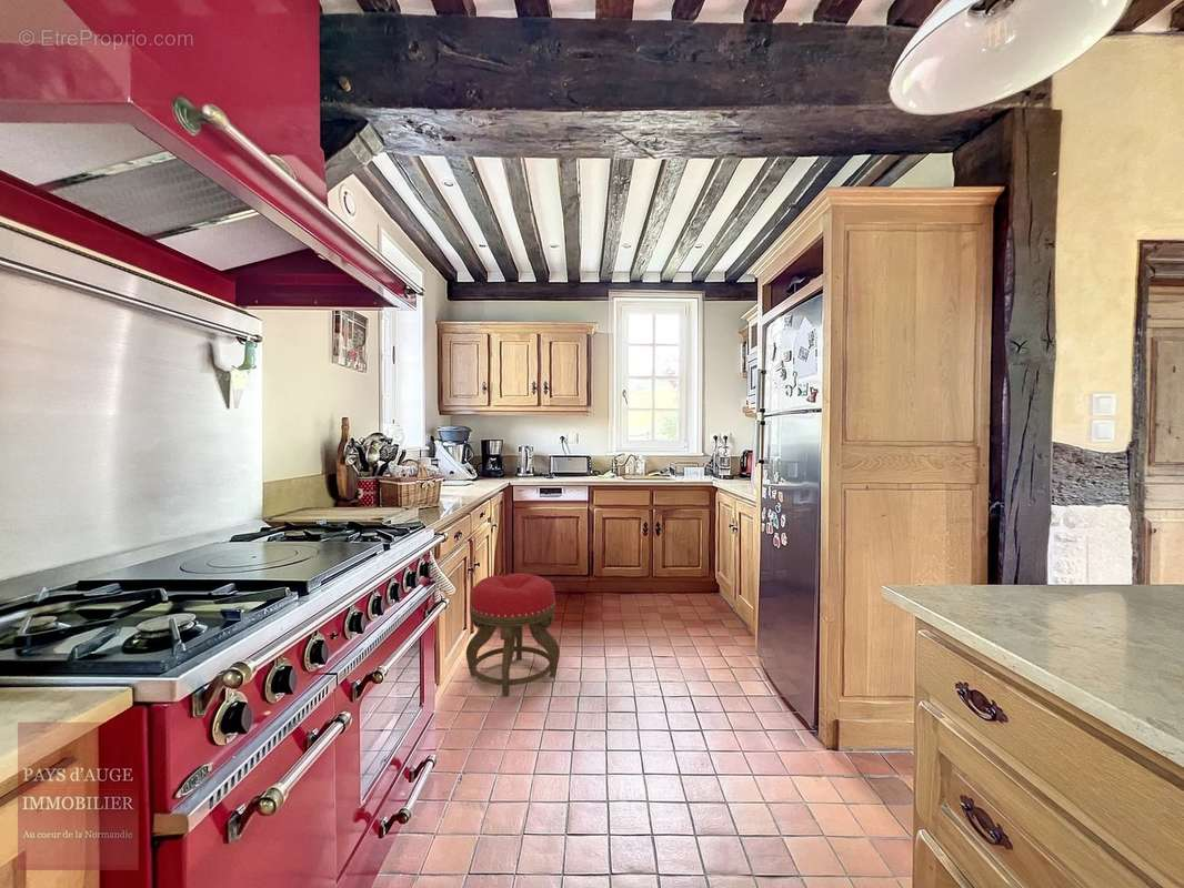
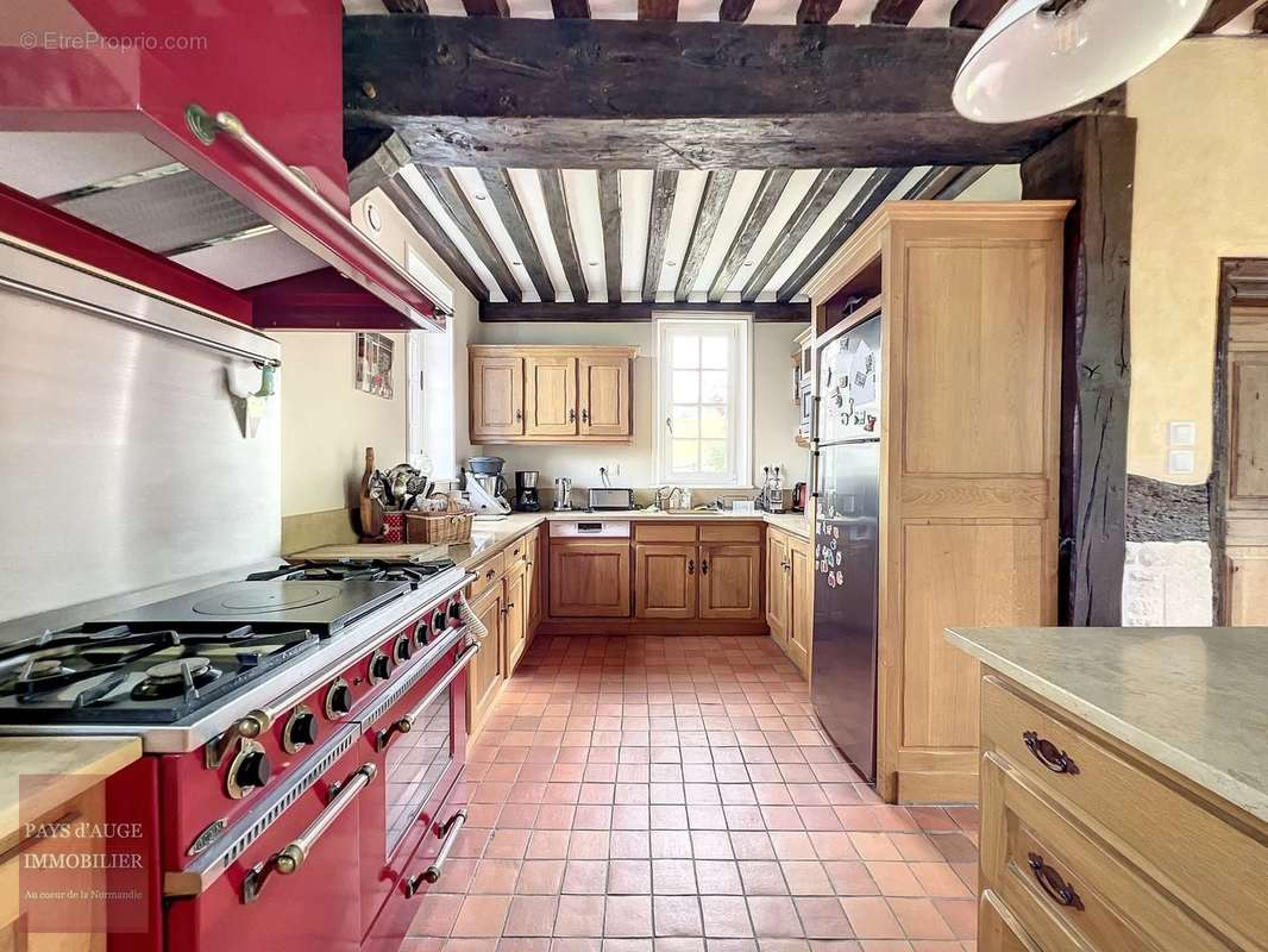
- stool [465,573,561,697]
